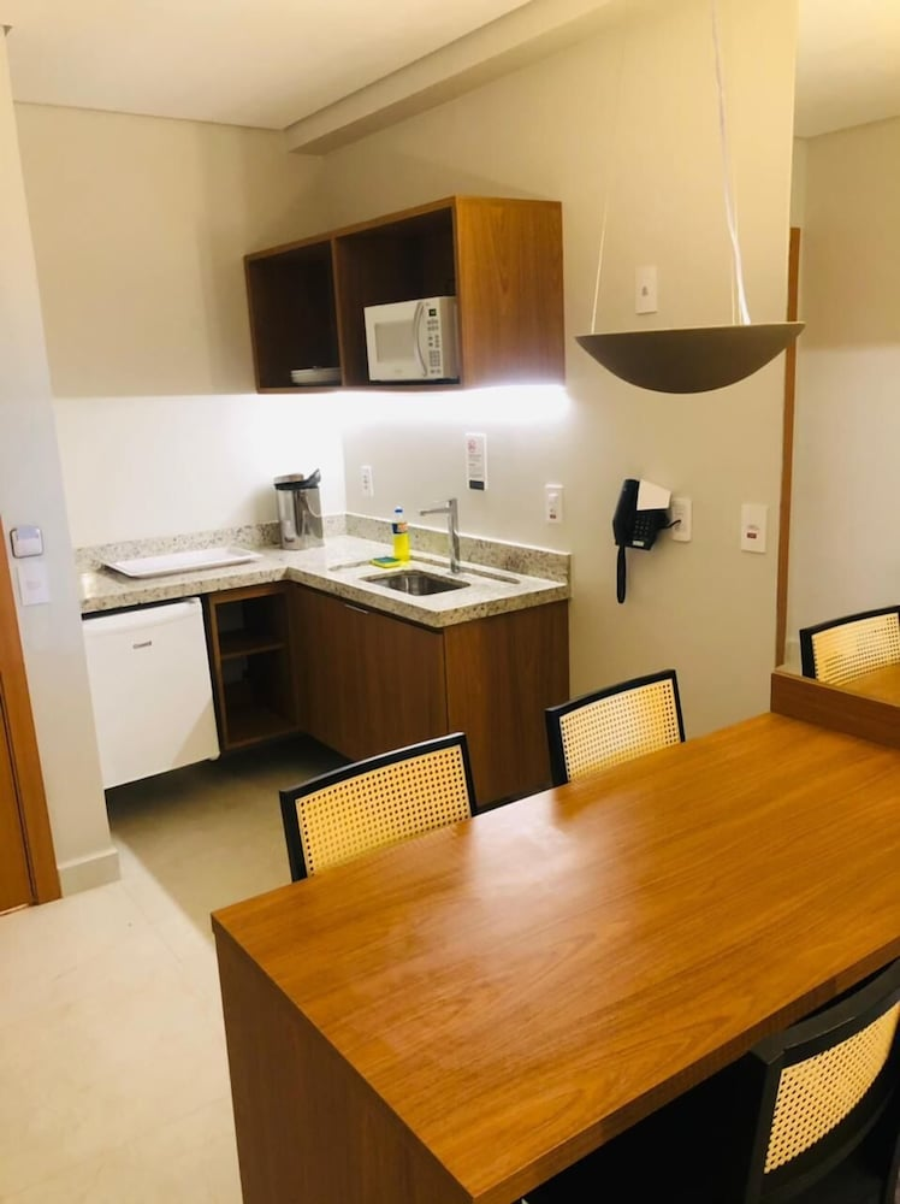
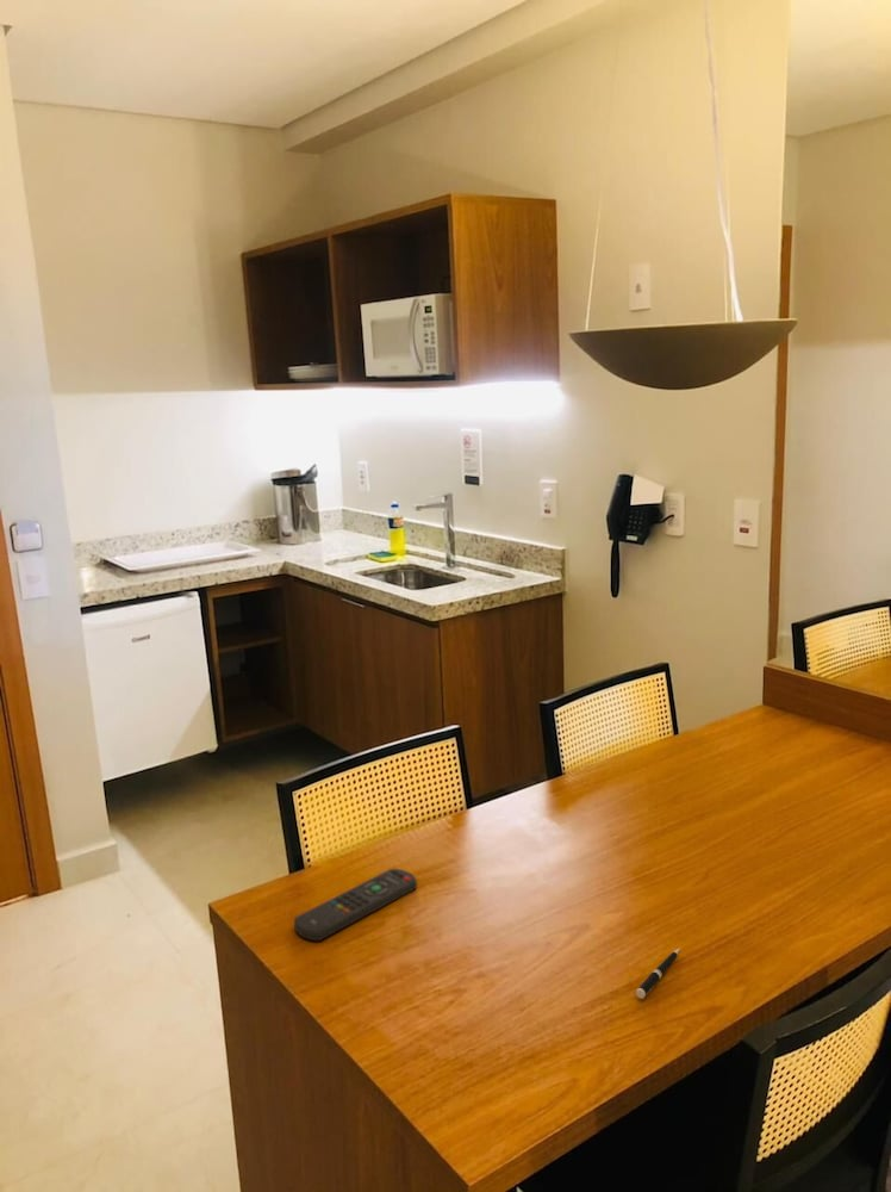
+ remote control [293,868,418,942]
+ pen [635,948,681,1000]
